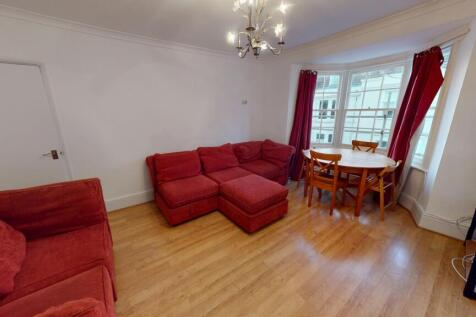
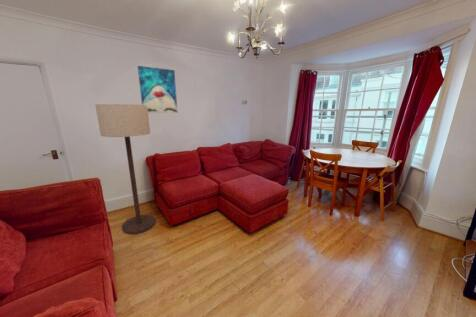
+ floor lamp [94,103,157,235]
+ wall art [137,65,178,114]
